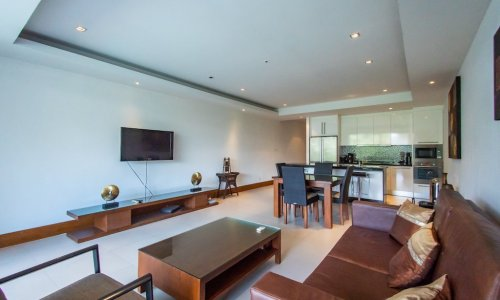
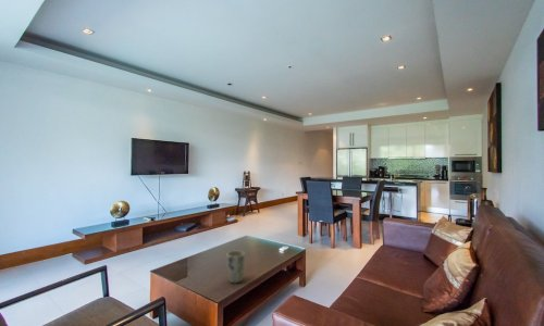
+ plant pot [225,250,246,284]
